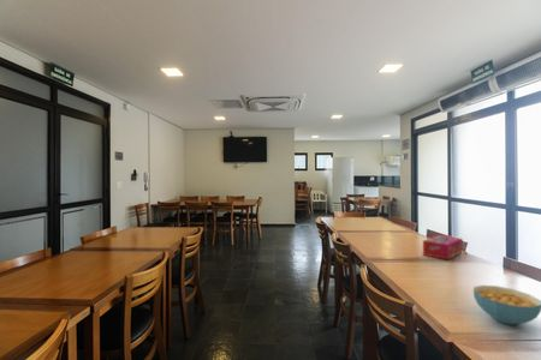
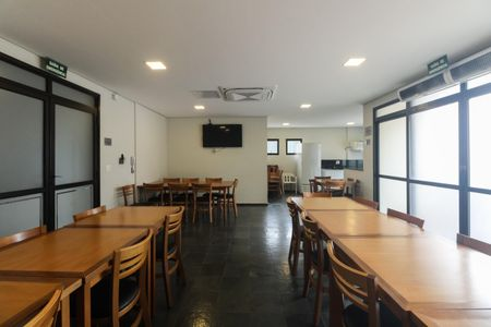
- cereal bowl [472,284,541,326]
- tissue box [422,234,464,260]
